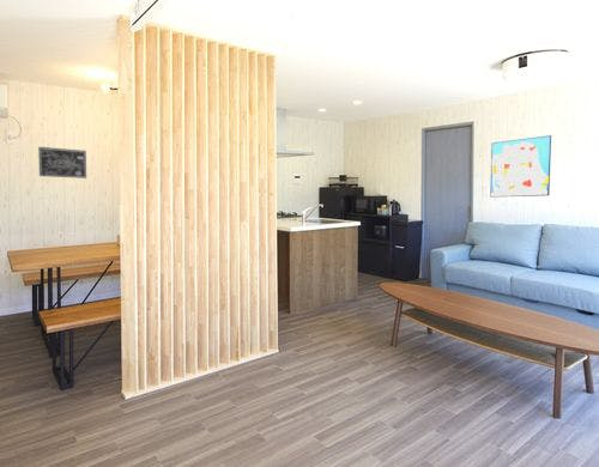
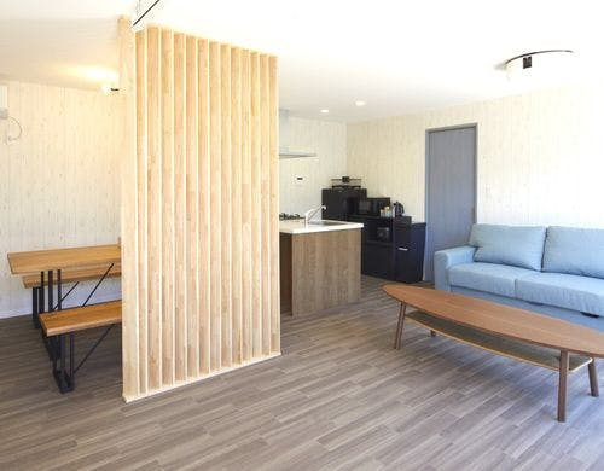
- wall art [37,146,87,180]
- wall art [489,134,552,198]
